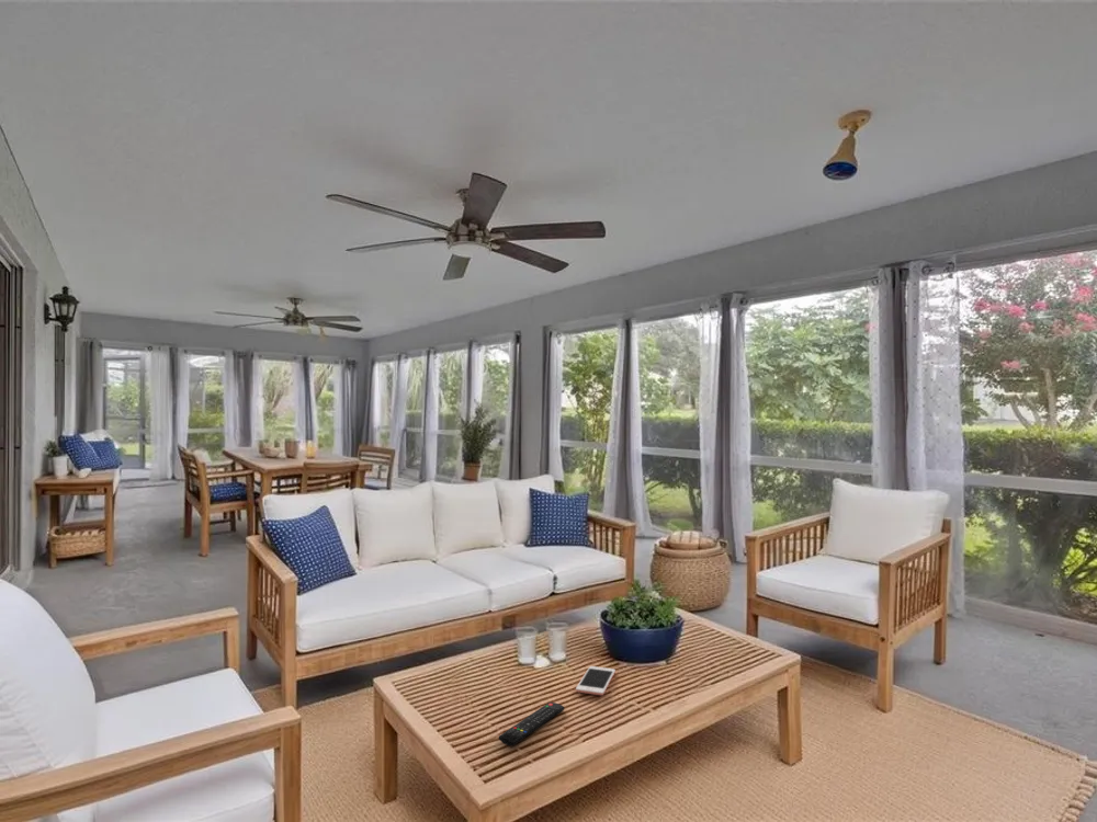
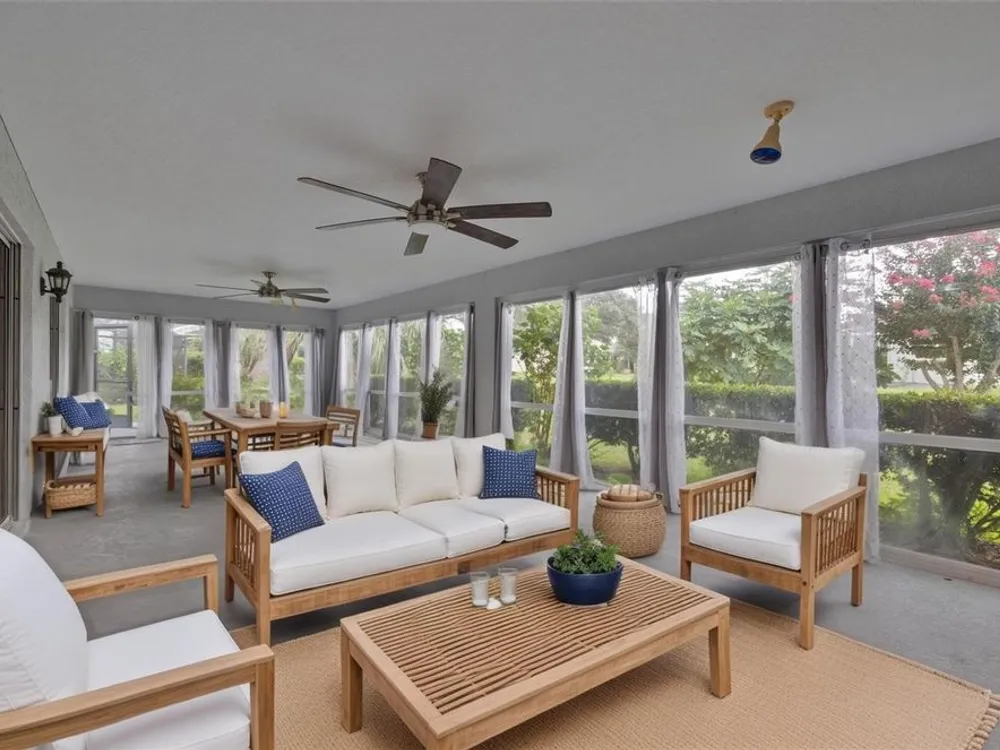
- remote control [498,701,565,746]
- cell phone [575,665,617,696]
